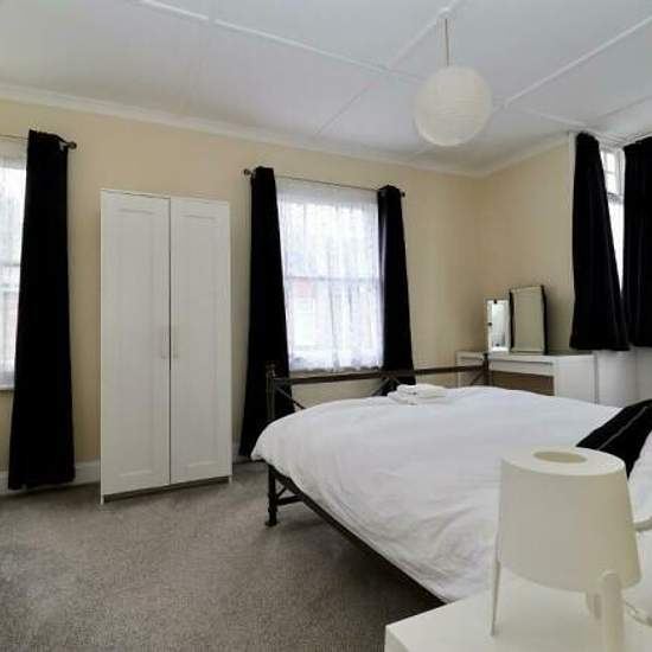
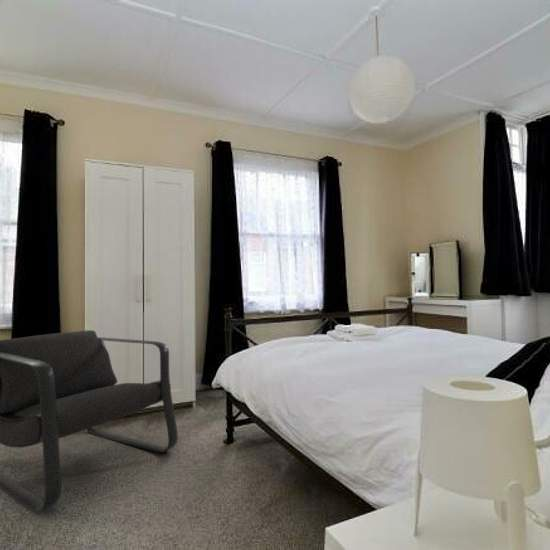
+ armchair [0,329,179,514]
